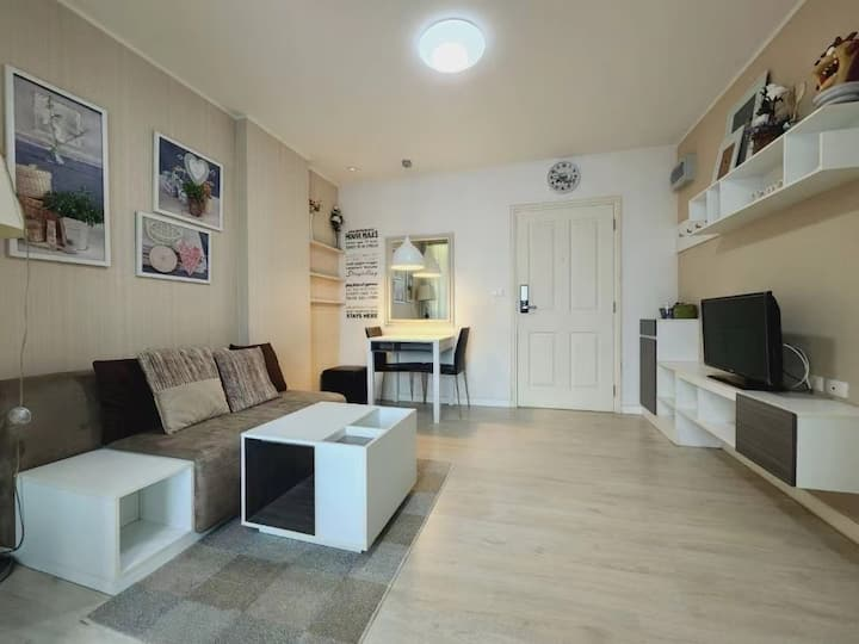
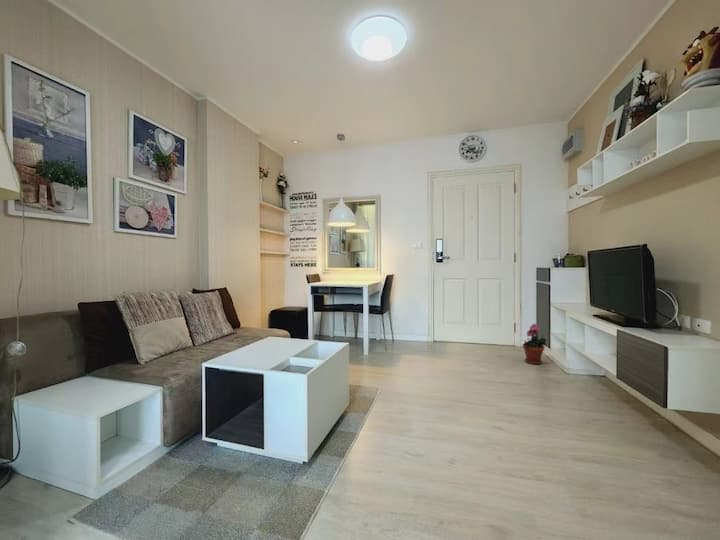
+ potted plant [522,323,547,365]
